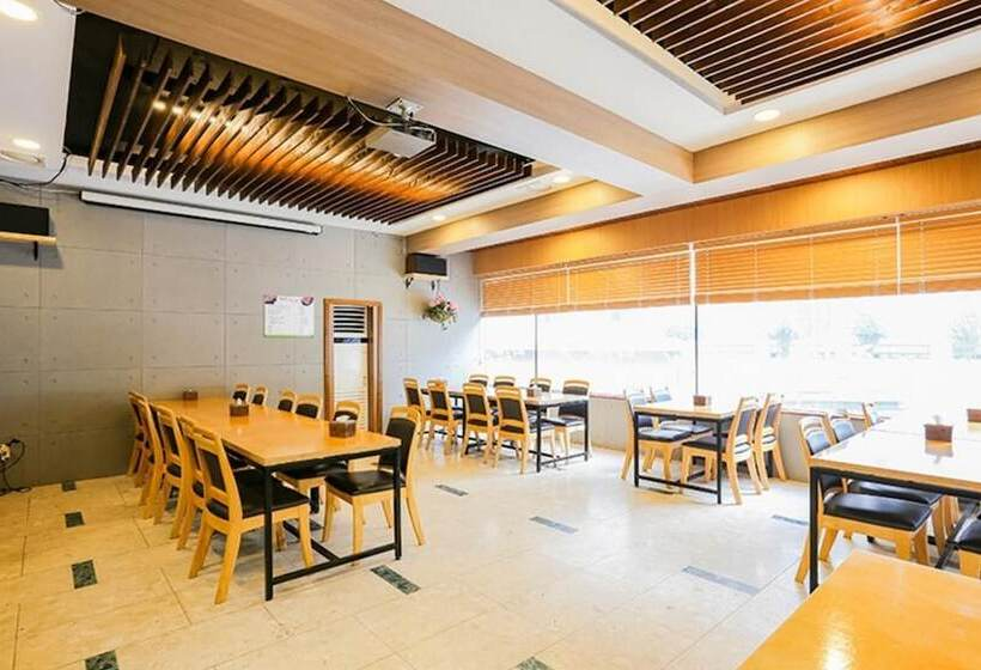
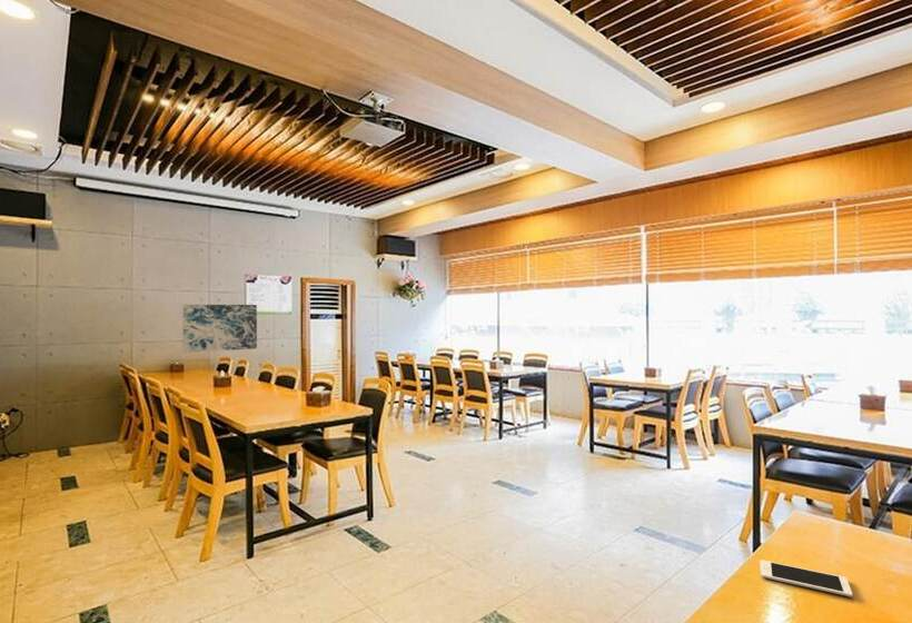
+ wall art [181,304,258,354]
+ cell phone [760,558,854,599]
